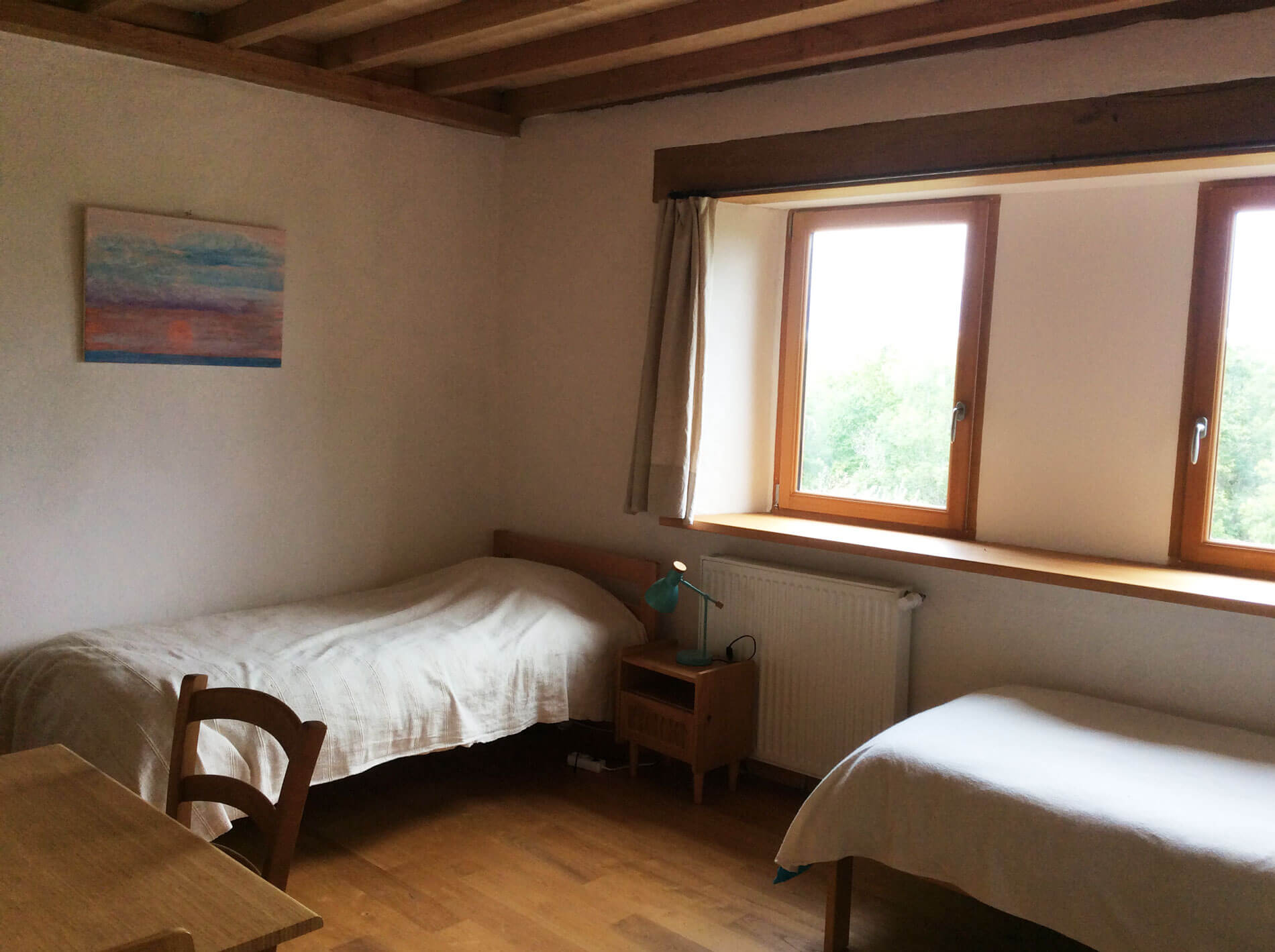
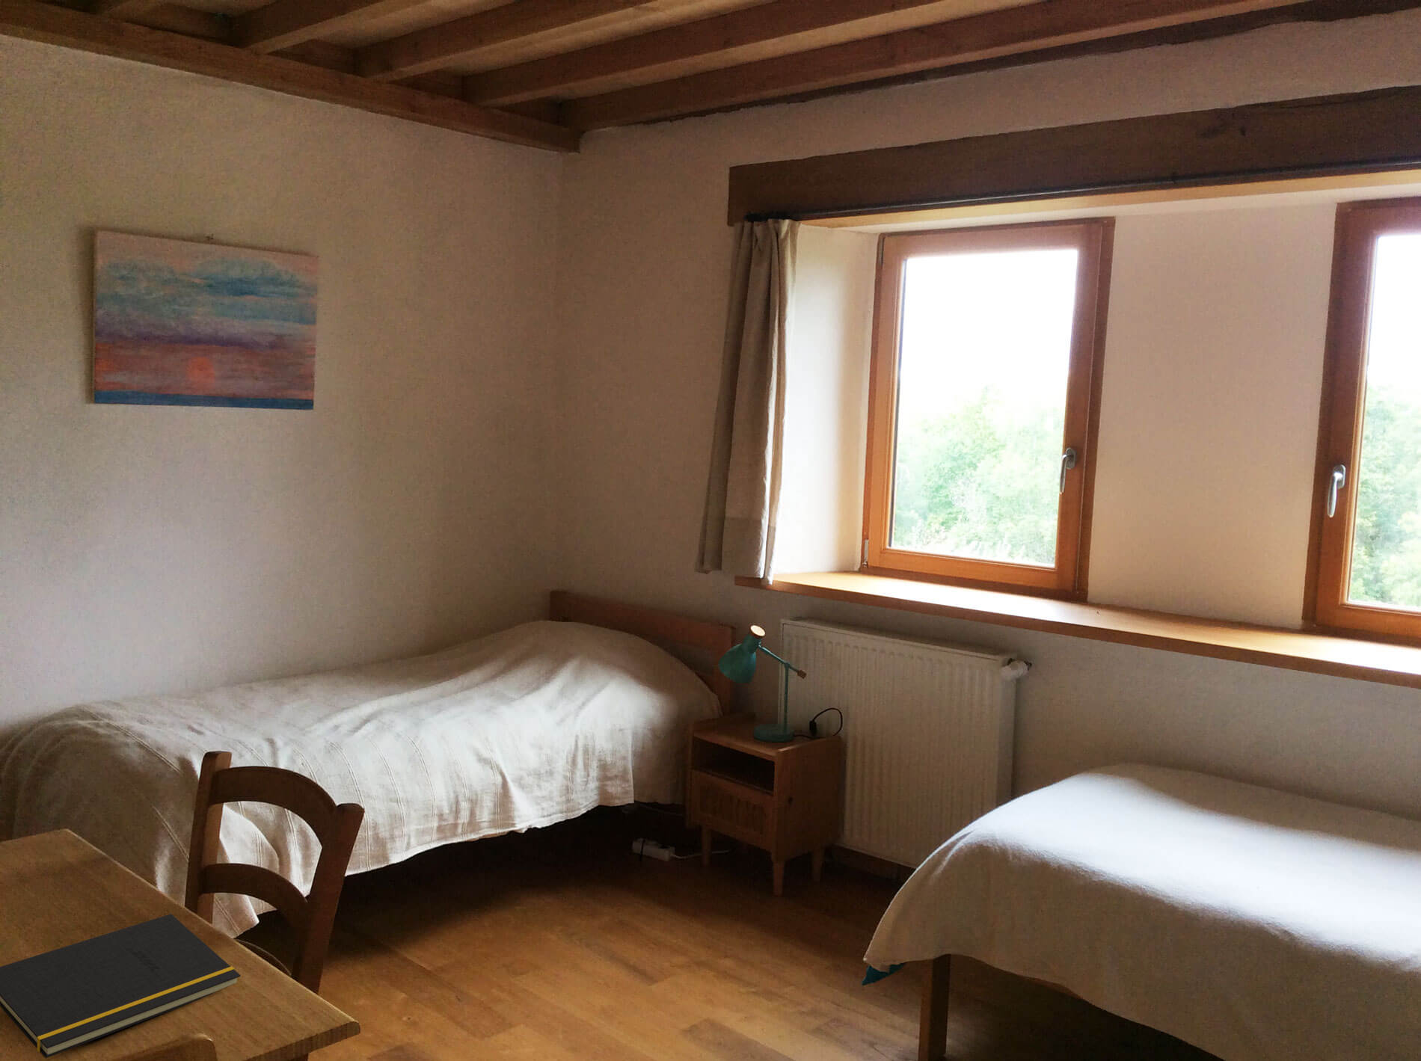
+ notepad [0,913,241,1059]
